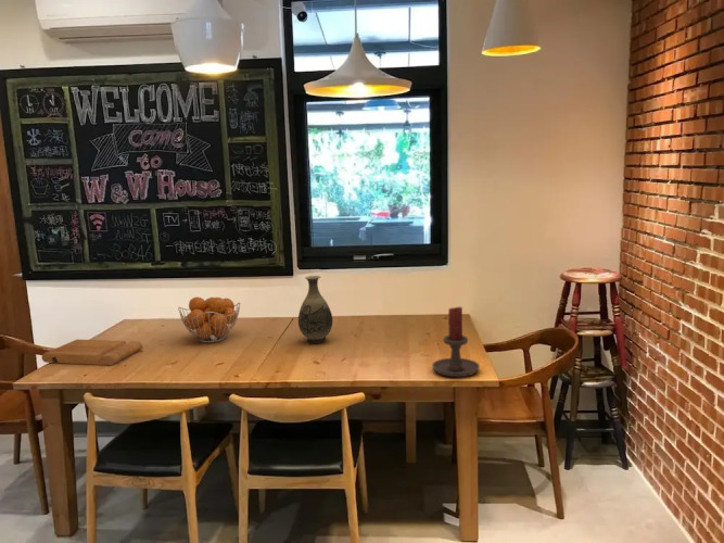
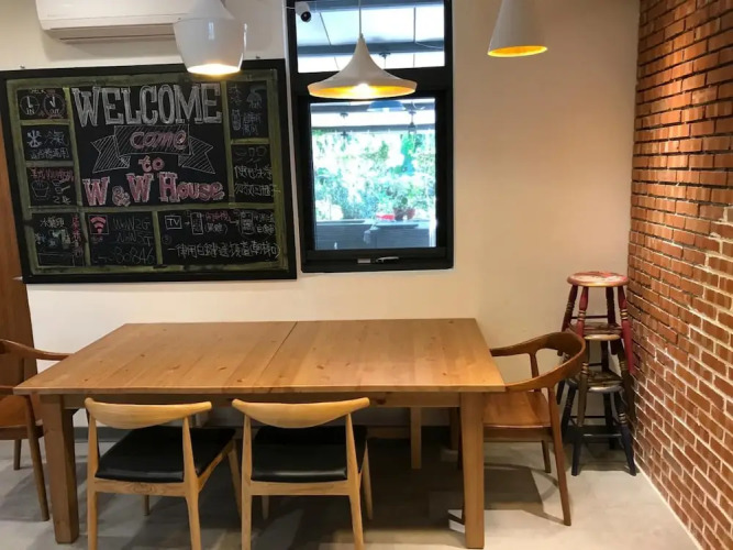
- cutting board [41,339,143,366]
- fruit basket [177,296,241,343]
- vase [297,275,333,344]
- candle holder [431,306,481,378]
